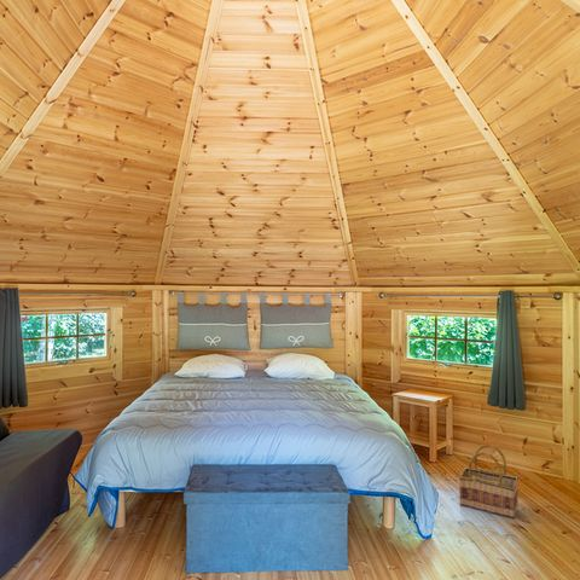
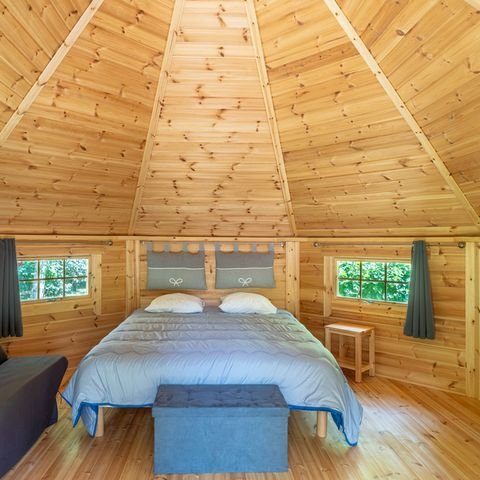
- basket [458,443,520,520]
